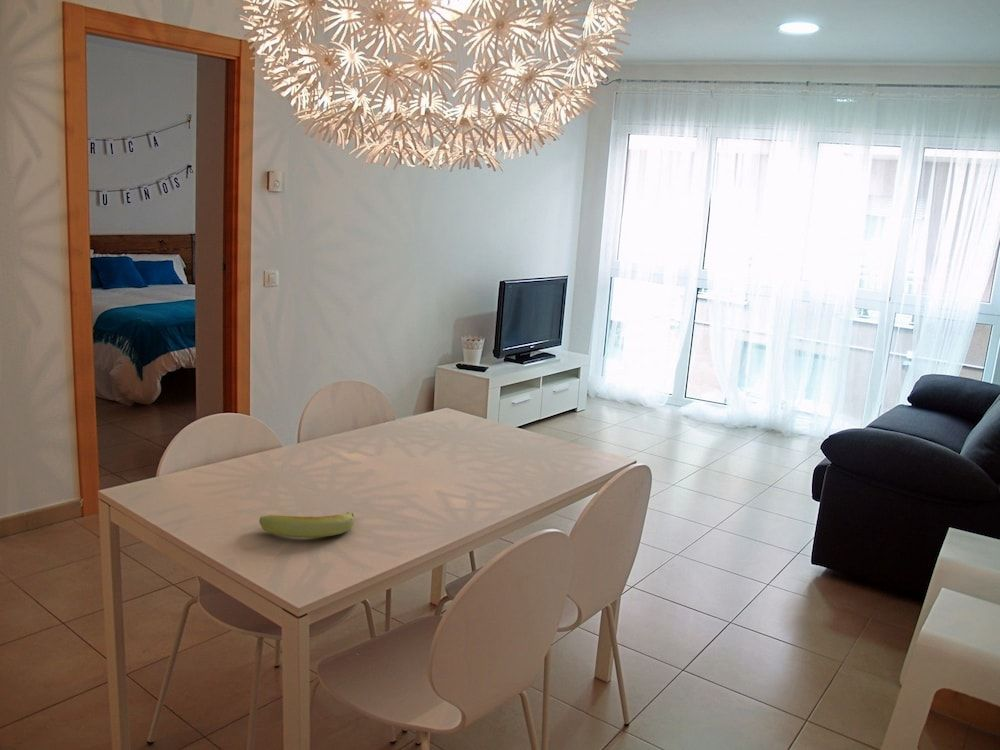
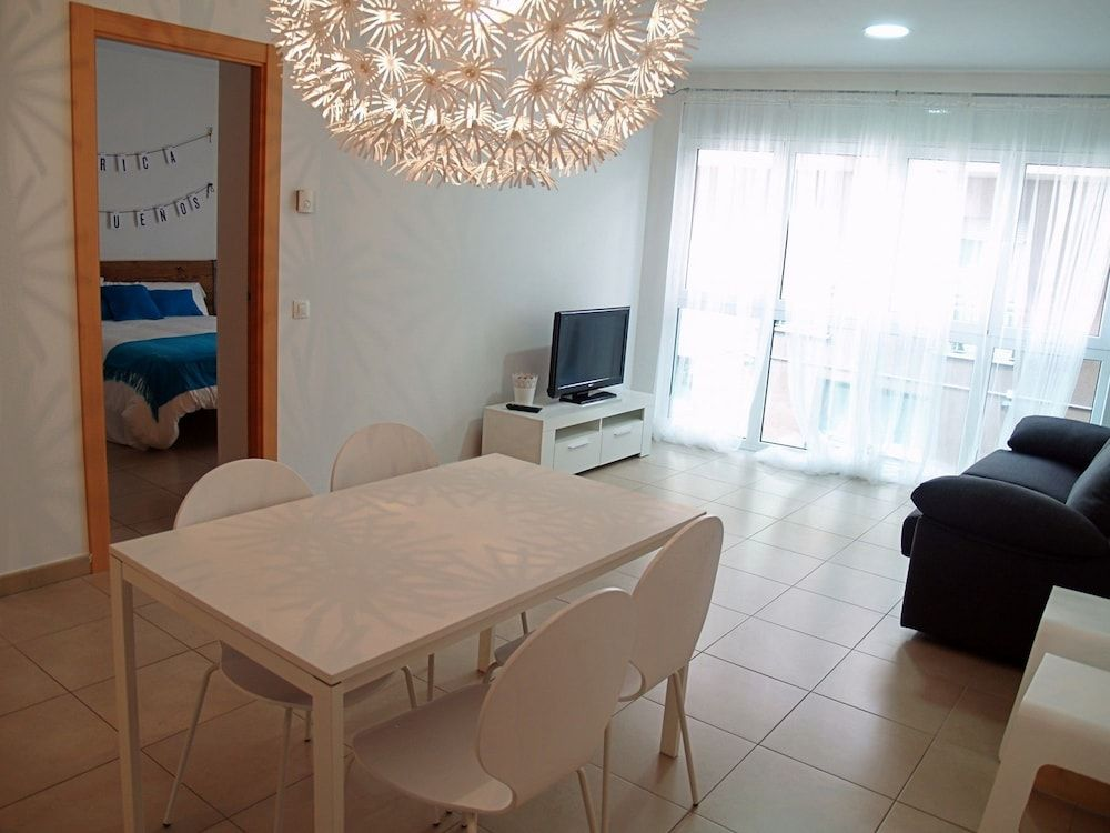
- banana [258,511,355,539]
